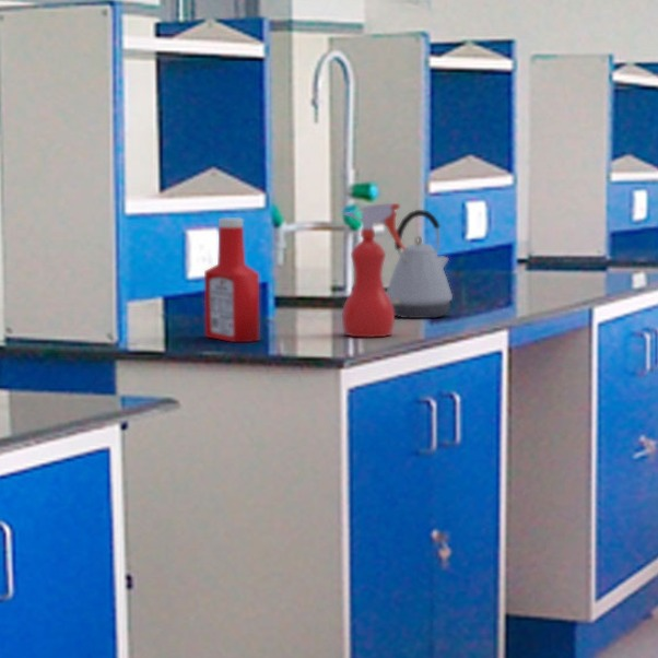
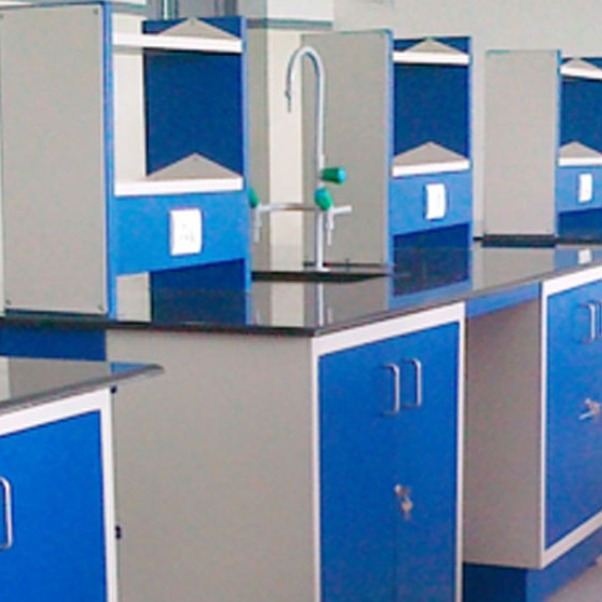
- kettle [386,209,454,319]
- spray bottle [341,202,407,339]
- soap bottle [203,218,260,343]
